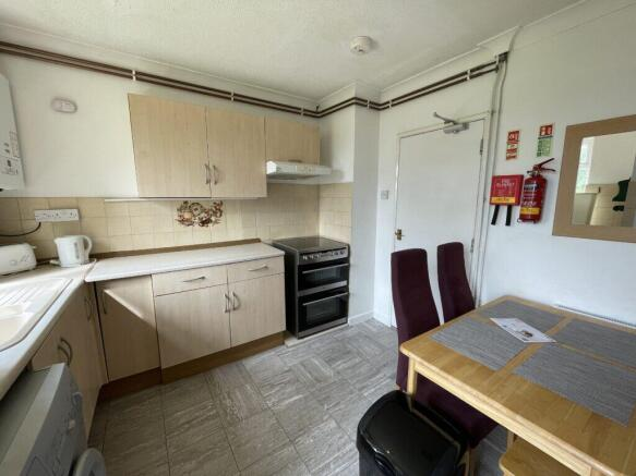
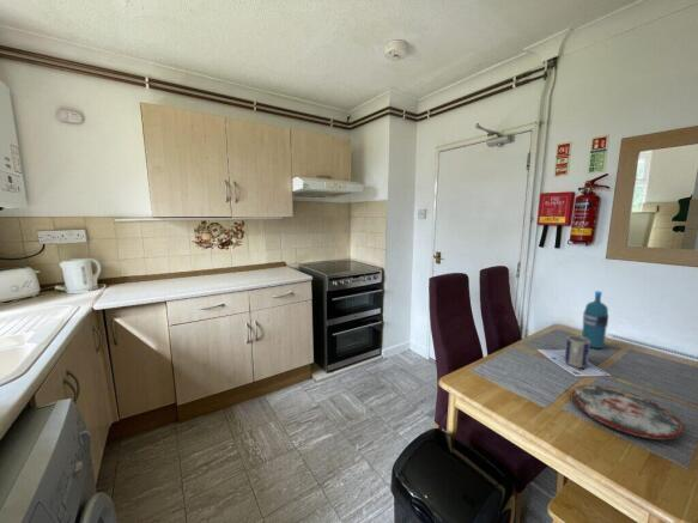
+ mug [564,334,590,369]
+ plate [571,384,685,440]
+ water bottle [581,290,609,349]
